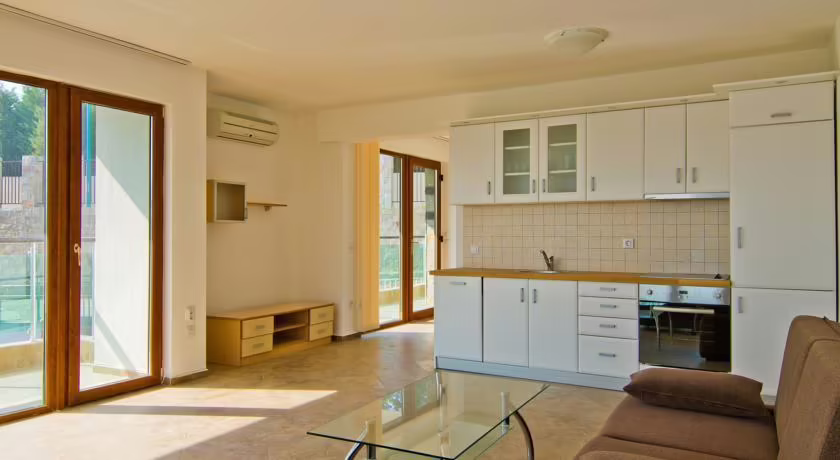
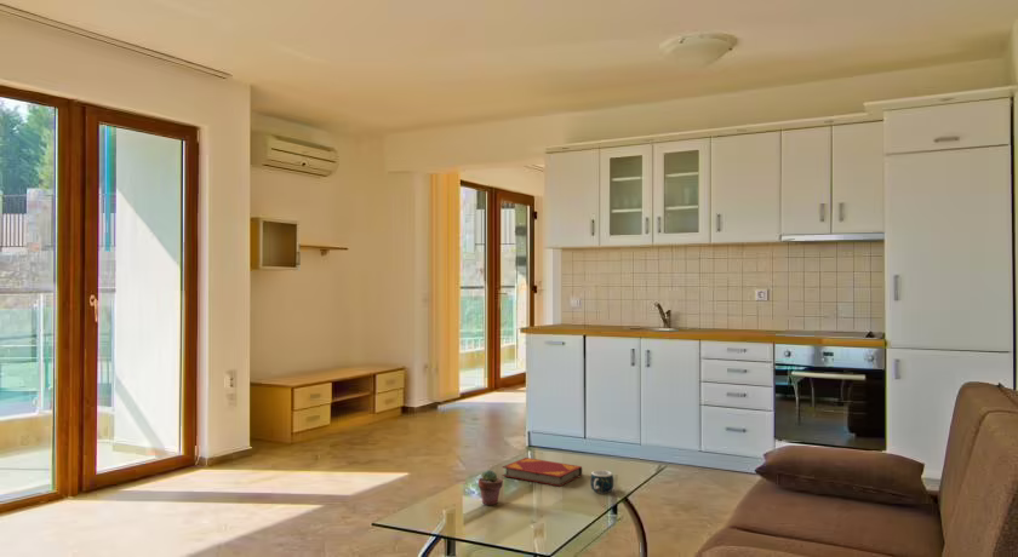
+ mug [589,469,614,494]
+ potted succulent [477,469,504,506]
+ hardback book [501,456,583,487]
